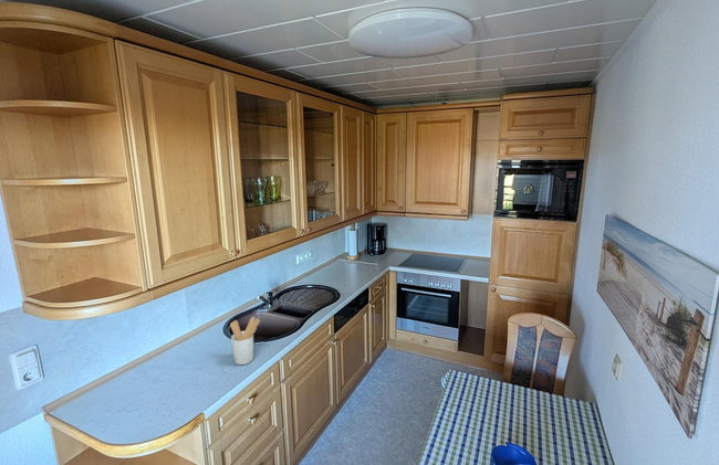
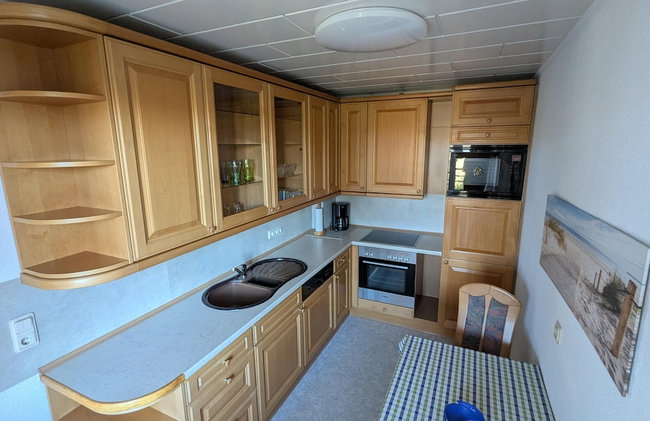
- utensil holder [229,316,261,366]
